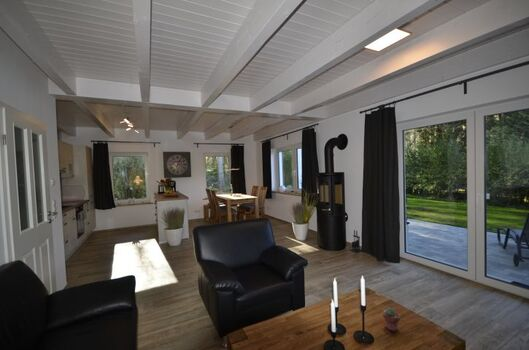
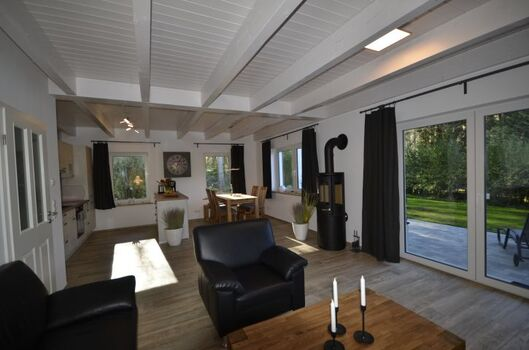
- potted succulent [382,307,401,332]
